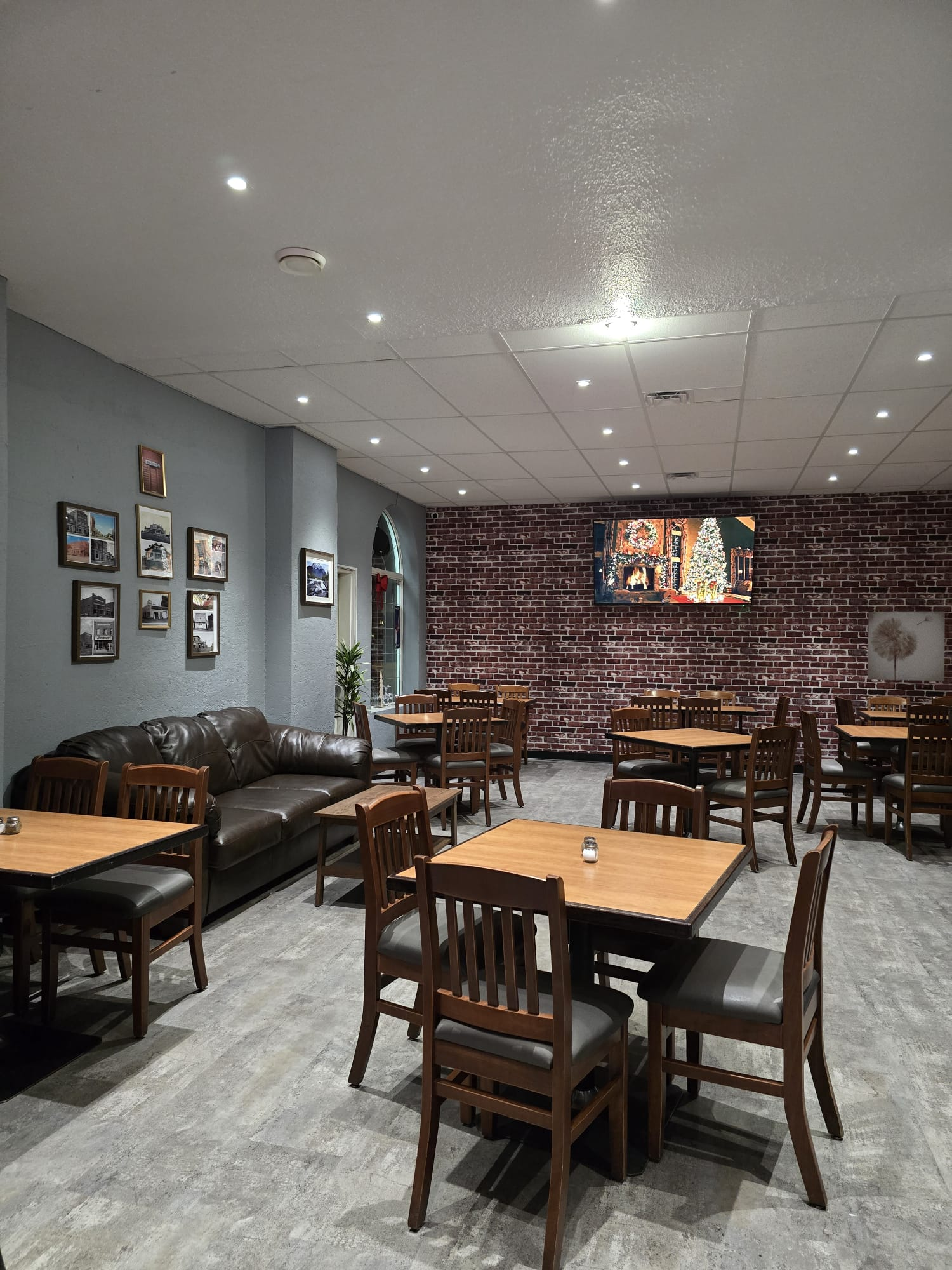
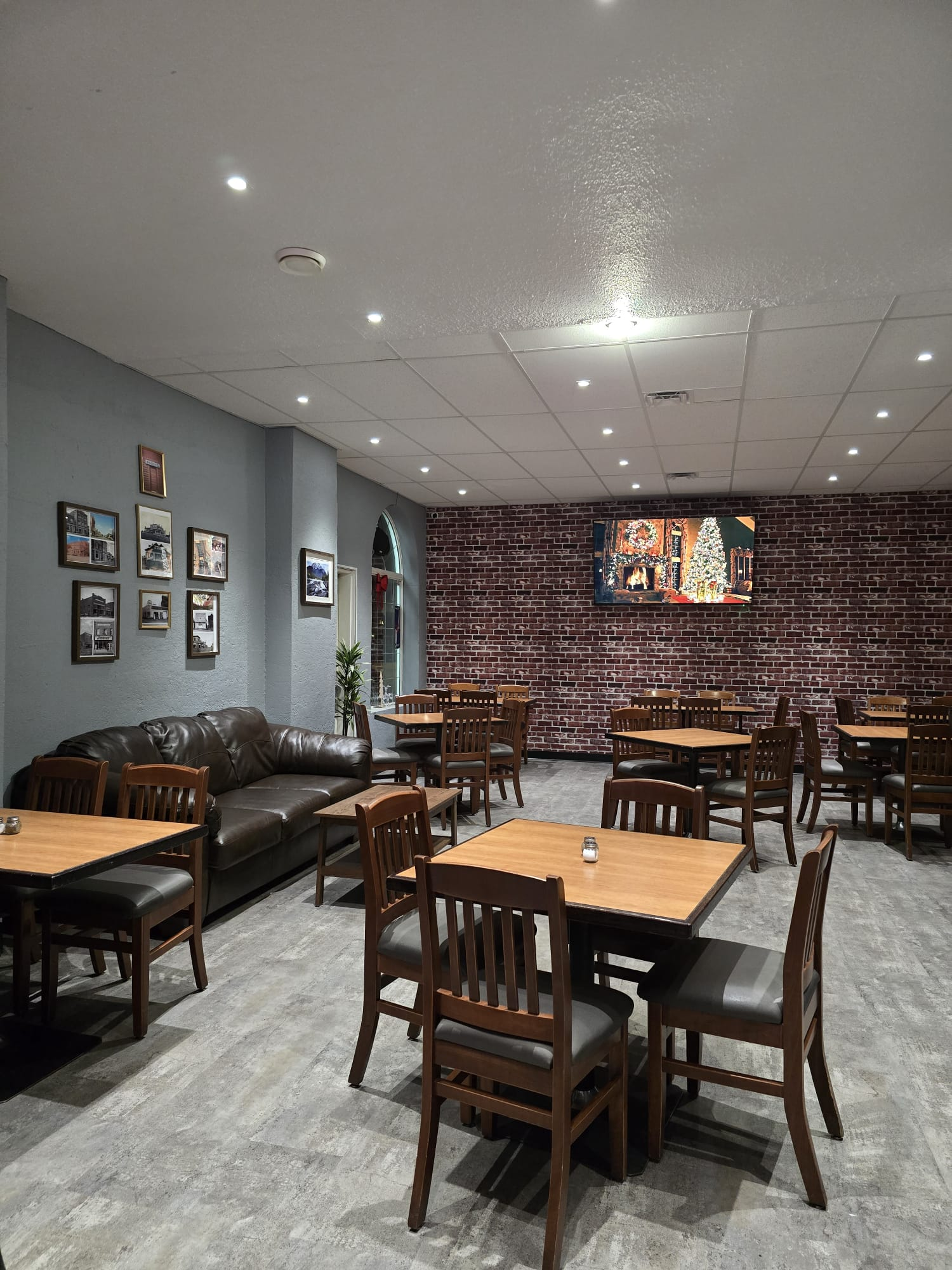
- wall art [868,611,946,681]
